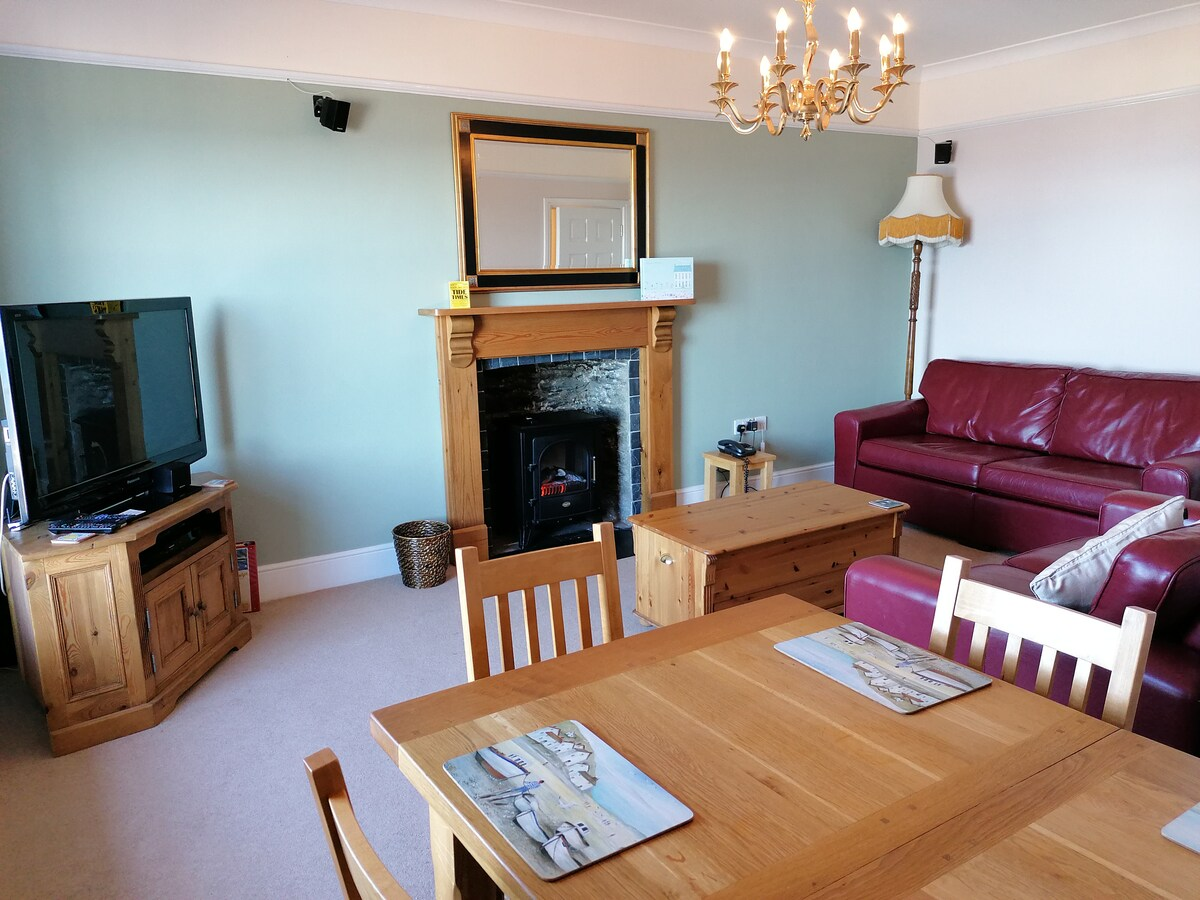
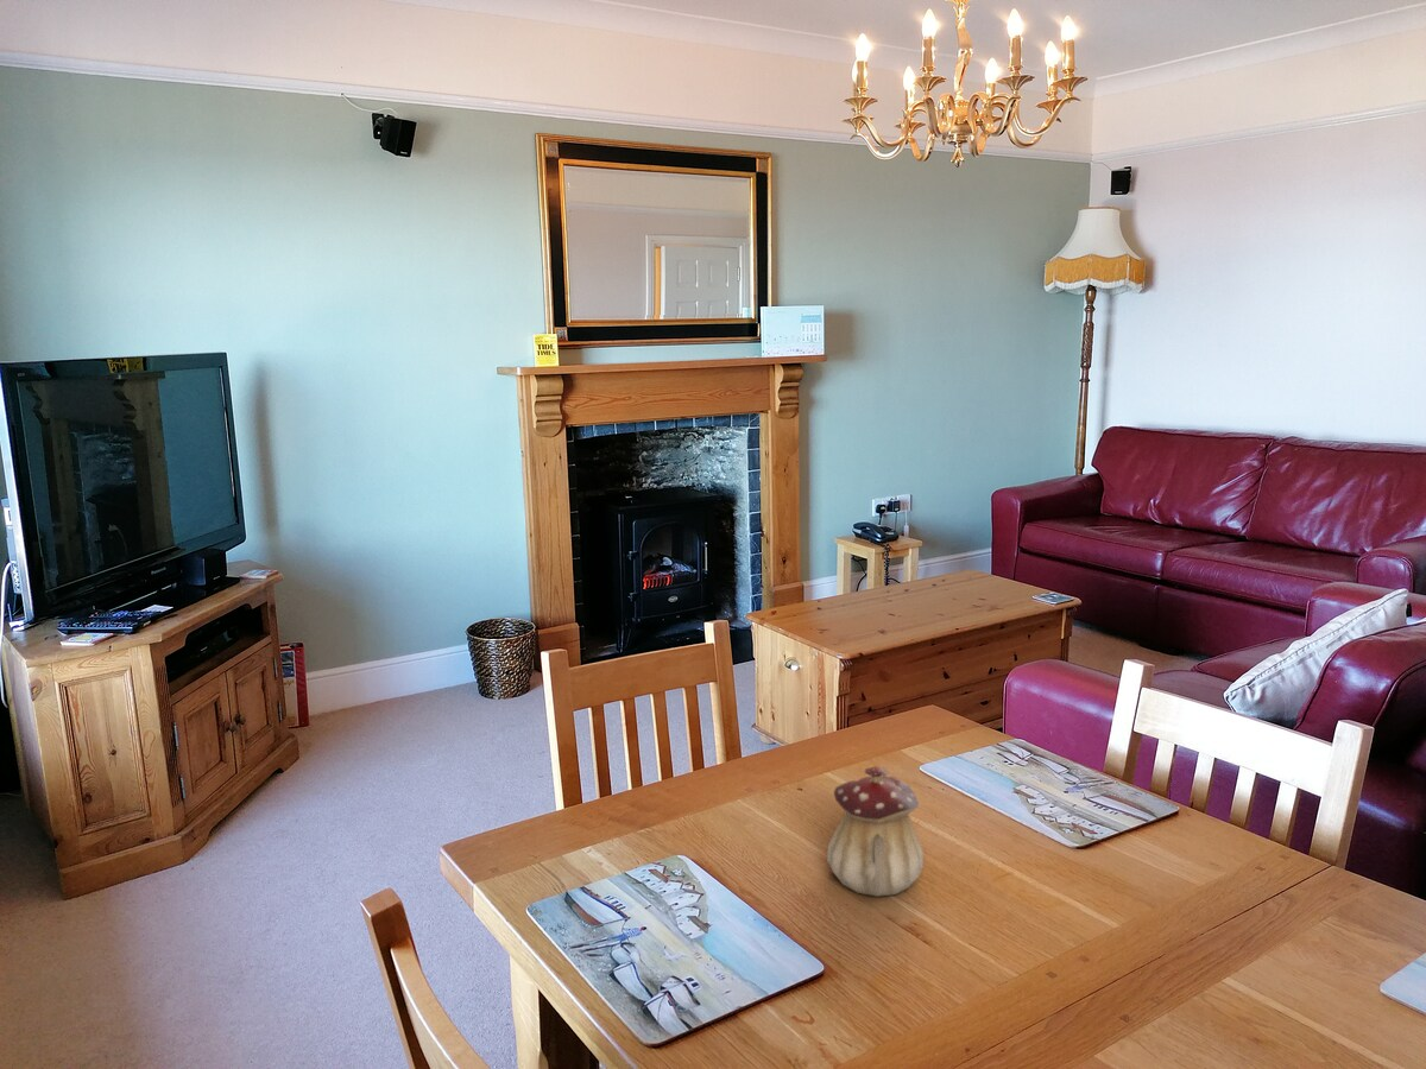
+ teapot [826,765,925,898]
